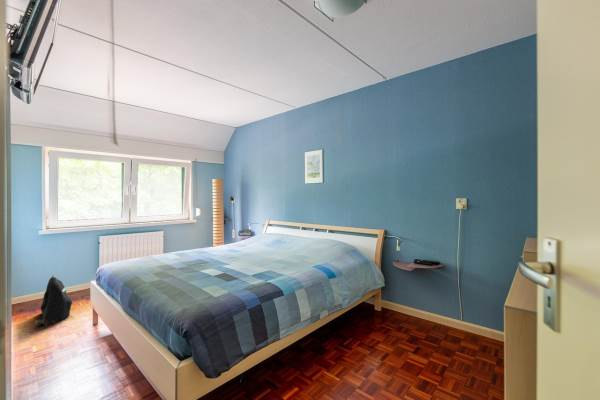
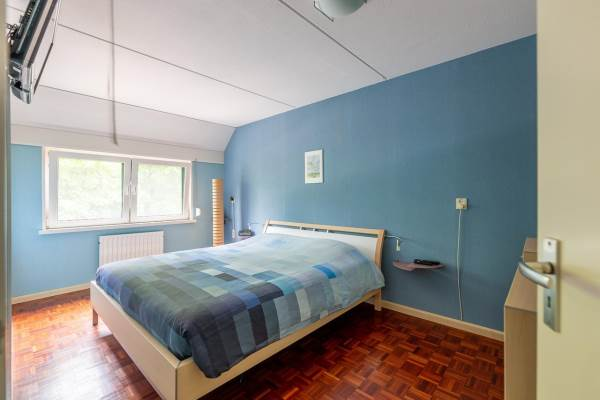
- backpack [34,274,73,326]
